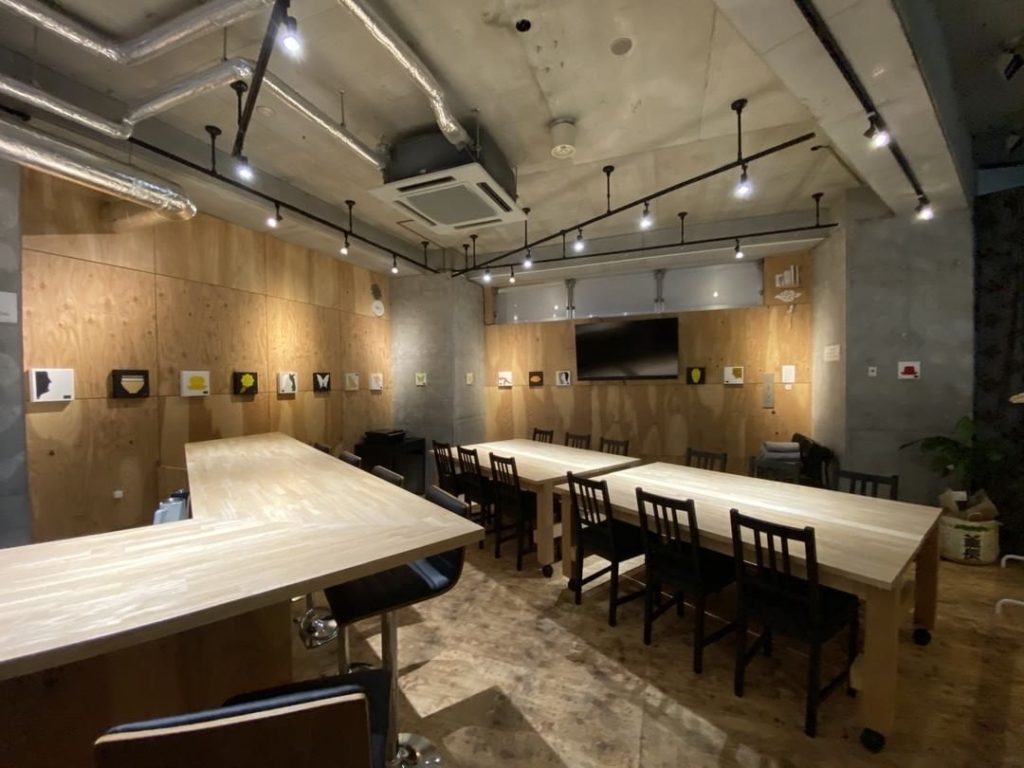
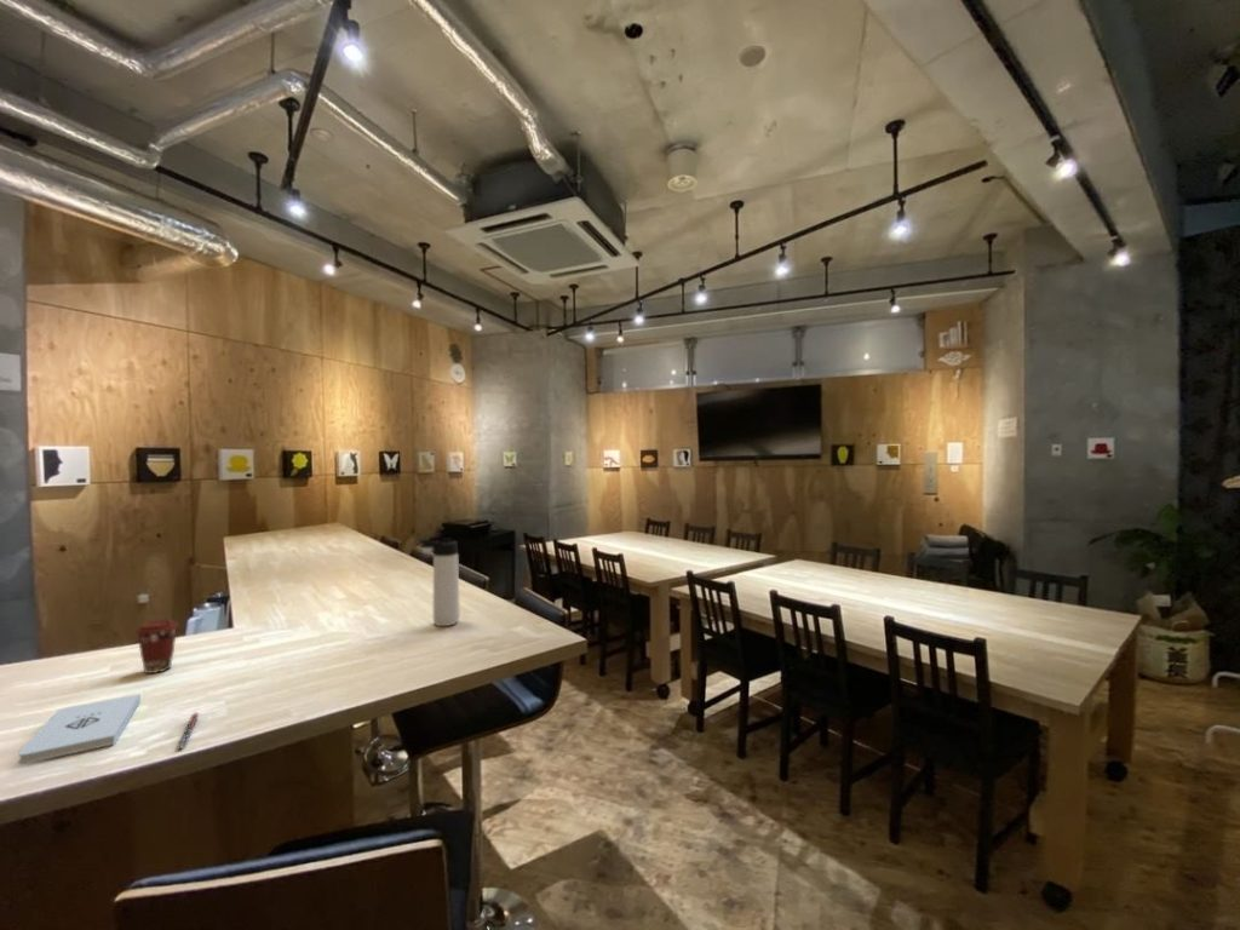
+ coffee cup [134,618,179,674]
+ thermos bottle [418,536,461,627]
+ pen [174,712,201,752]
+ notepad [17,693,142,765]
